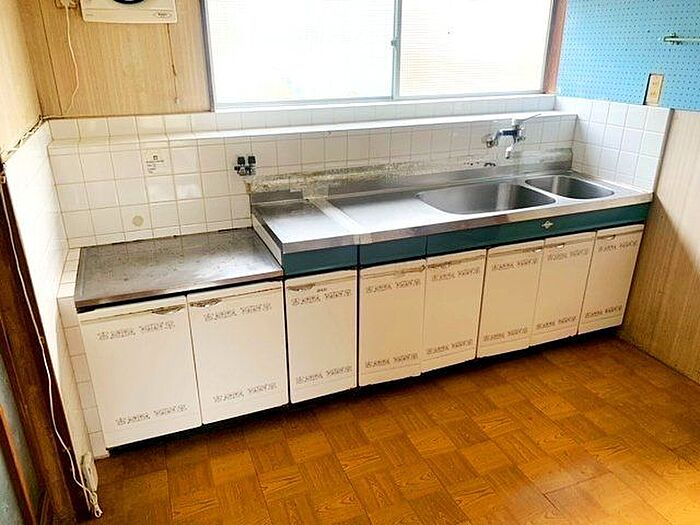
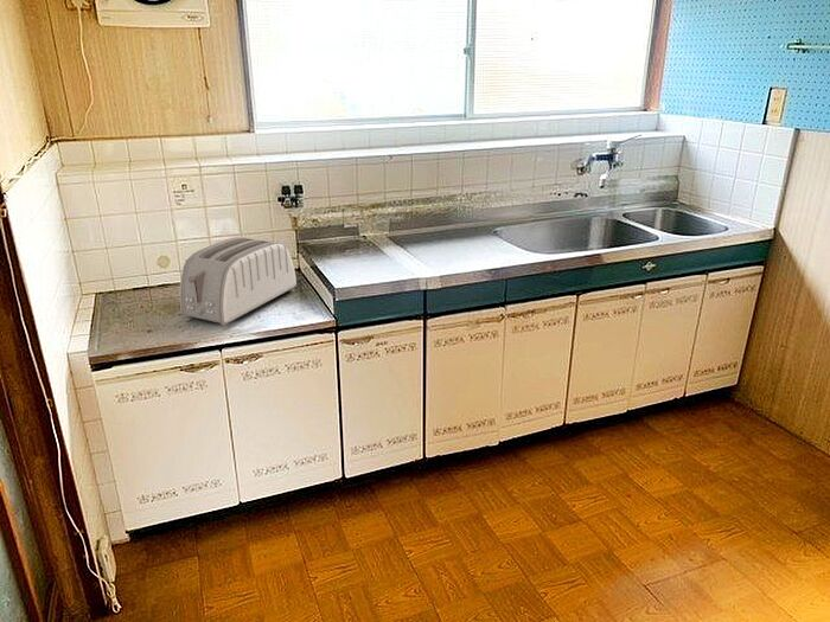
+ toaster [179,236,298,329]
